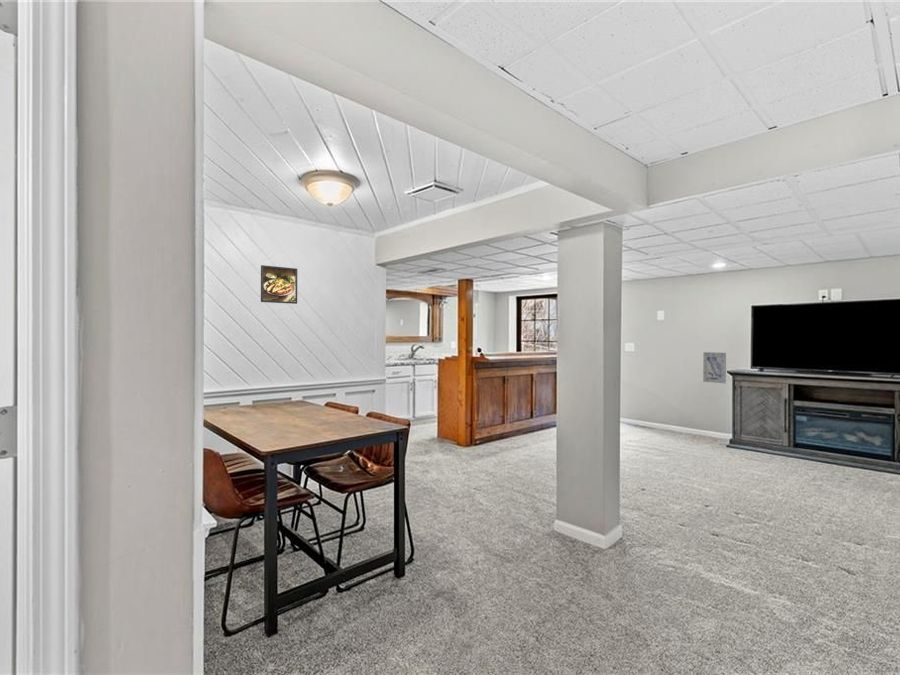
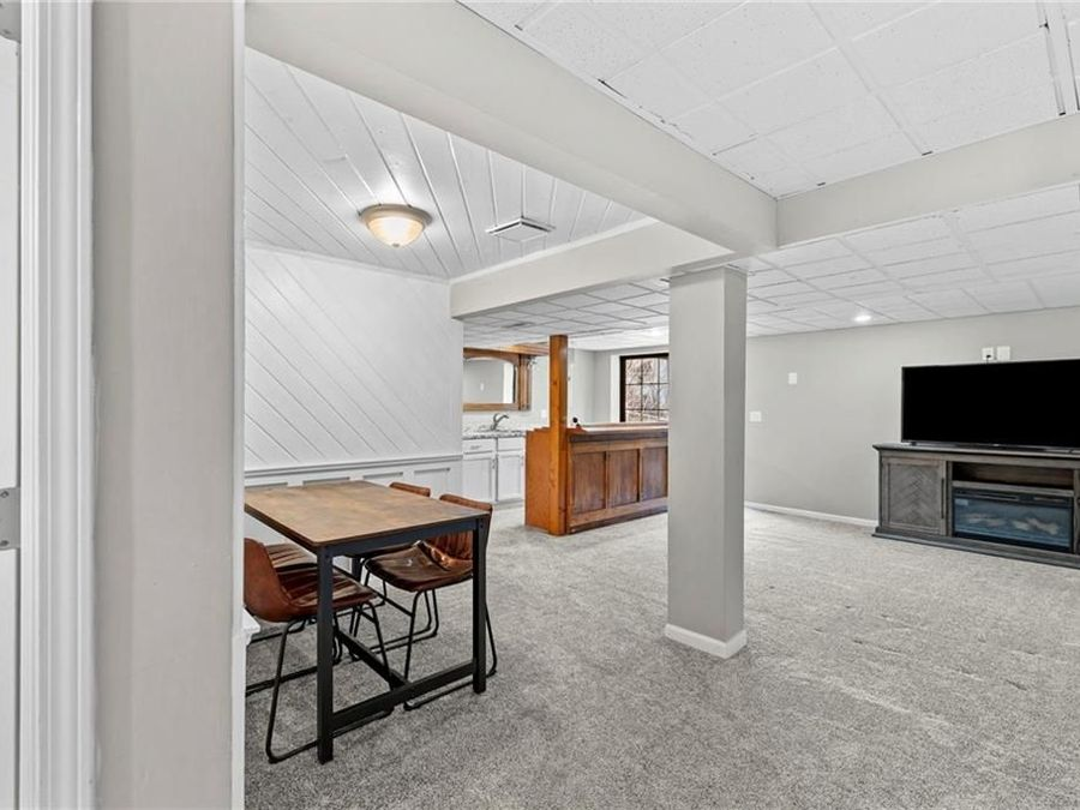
- wall art [702,351,727,384]
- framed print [260,264,298,305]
